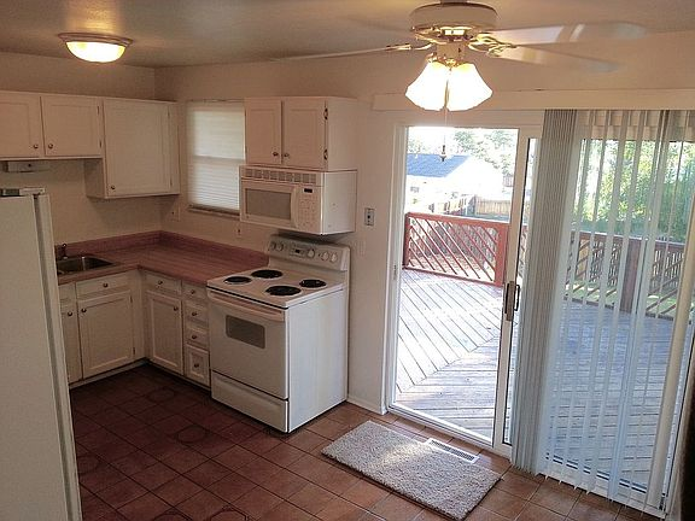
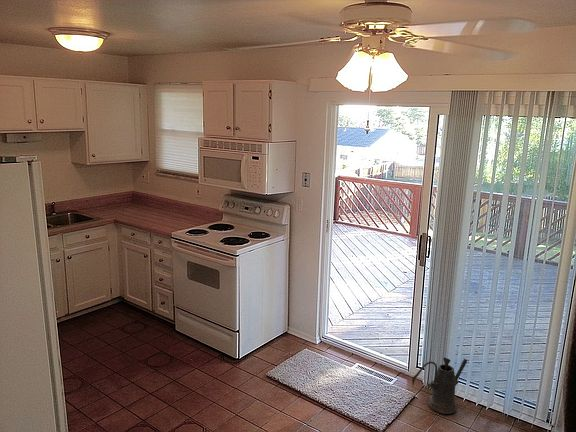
+ watering can [411,357,469,415]
